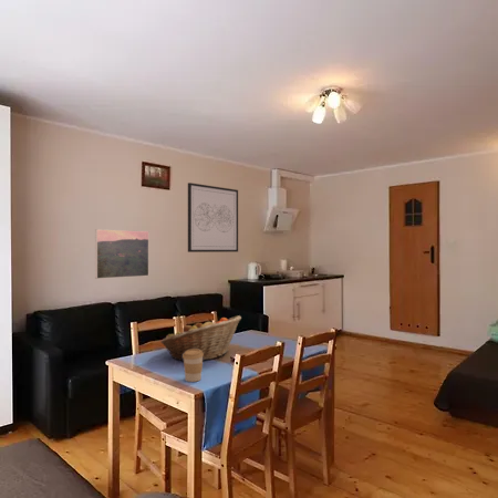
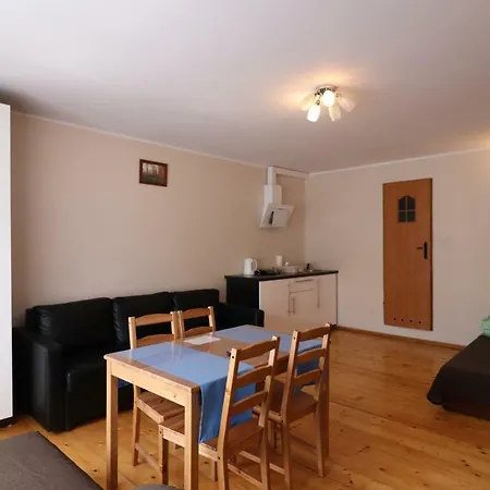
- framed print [94,228,149,280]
- wall art [187,181,239,253]
- coffee cup [183,349,204,383]
- fruit basket [159,314,242,363]
